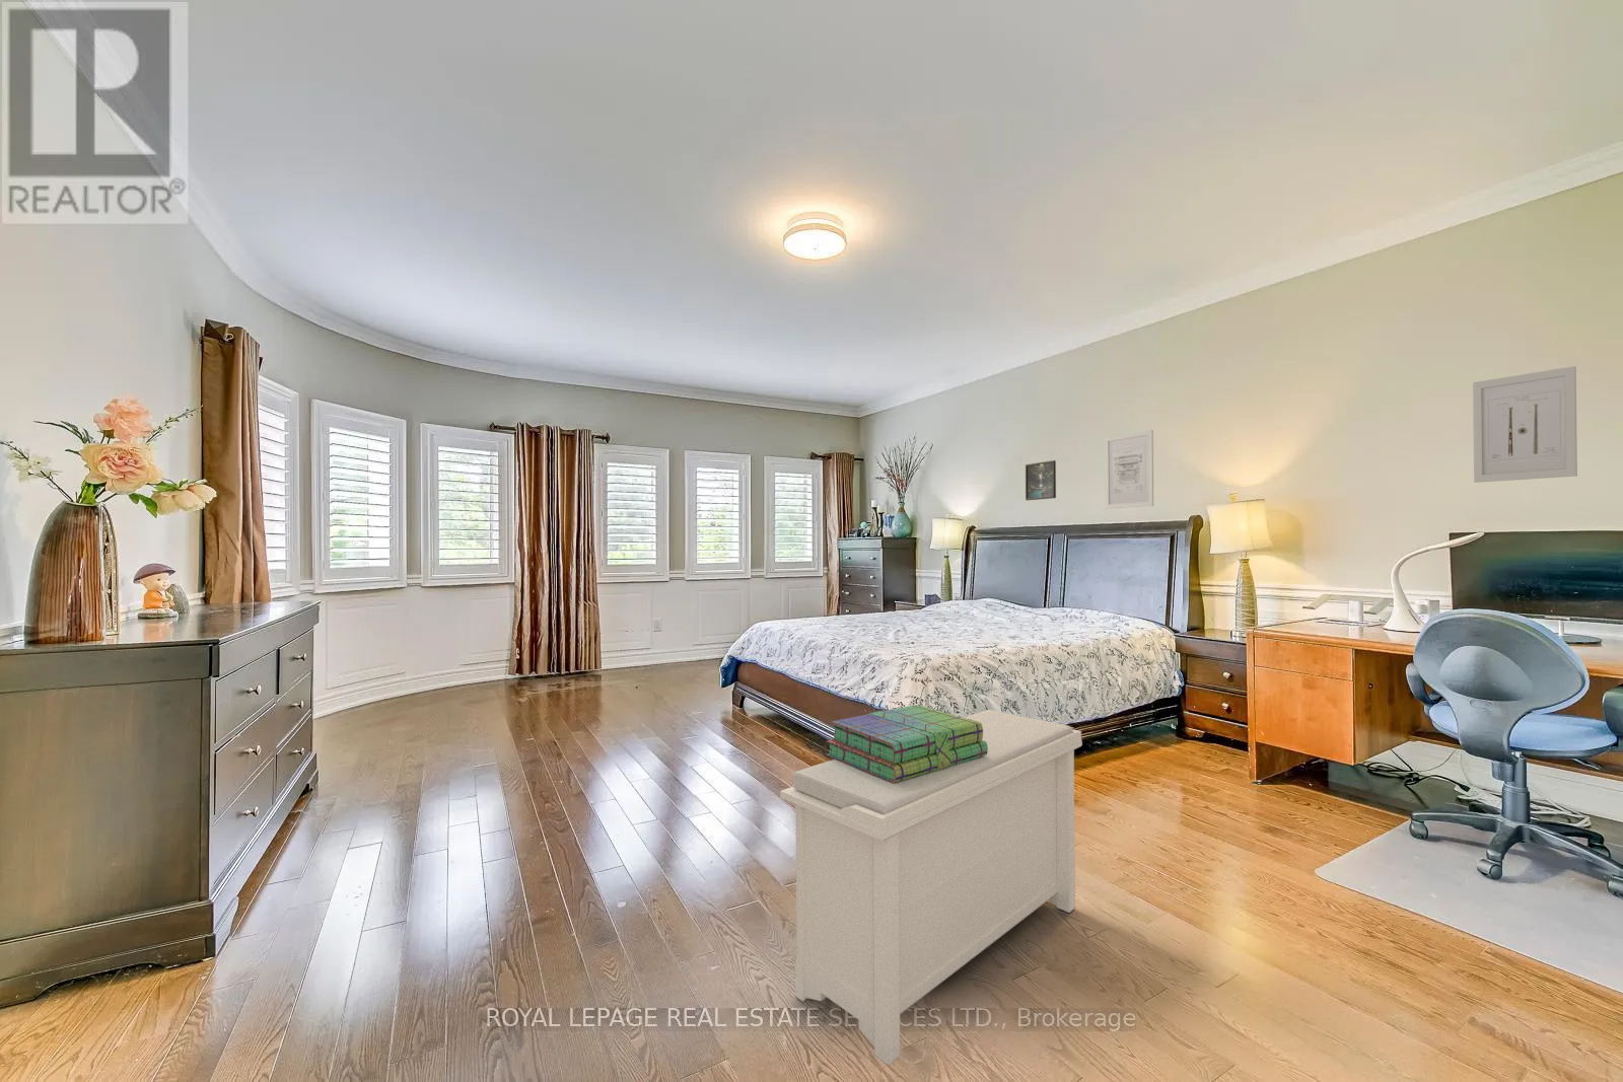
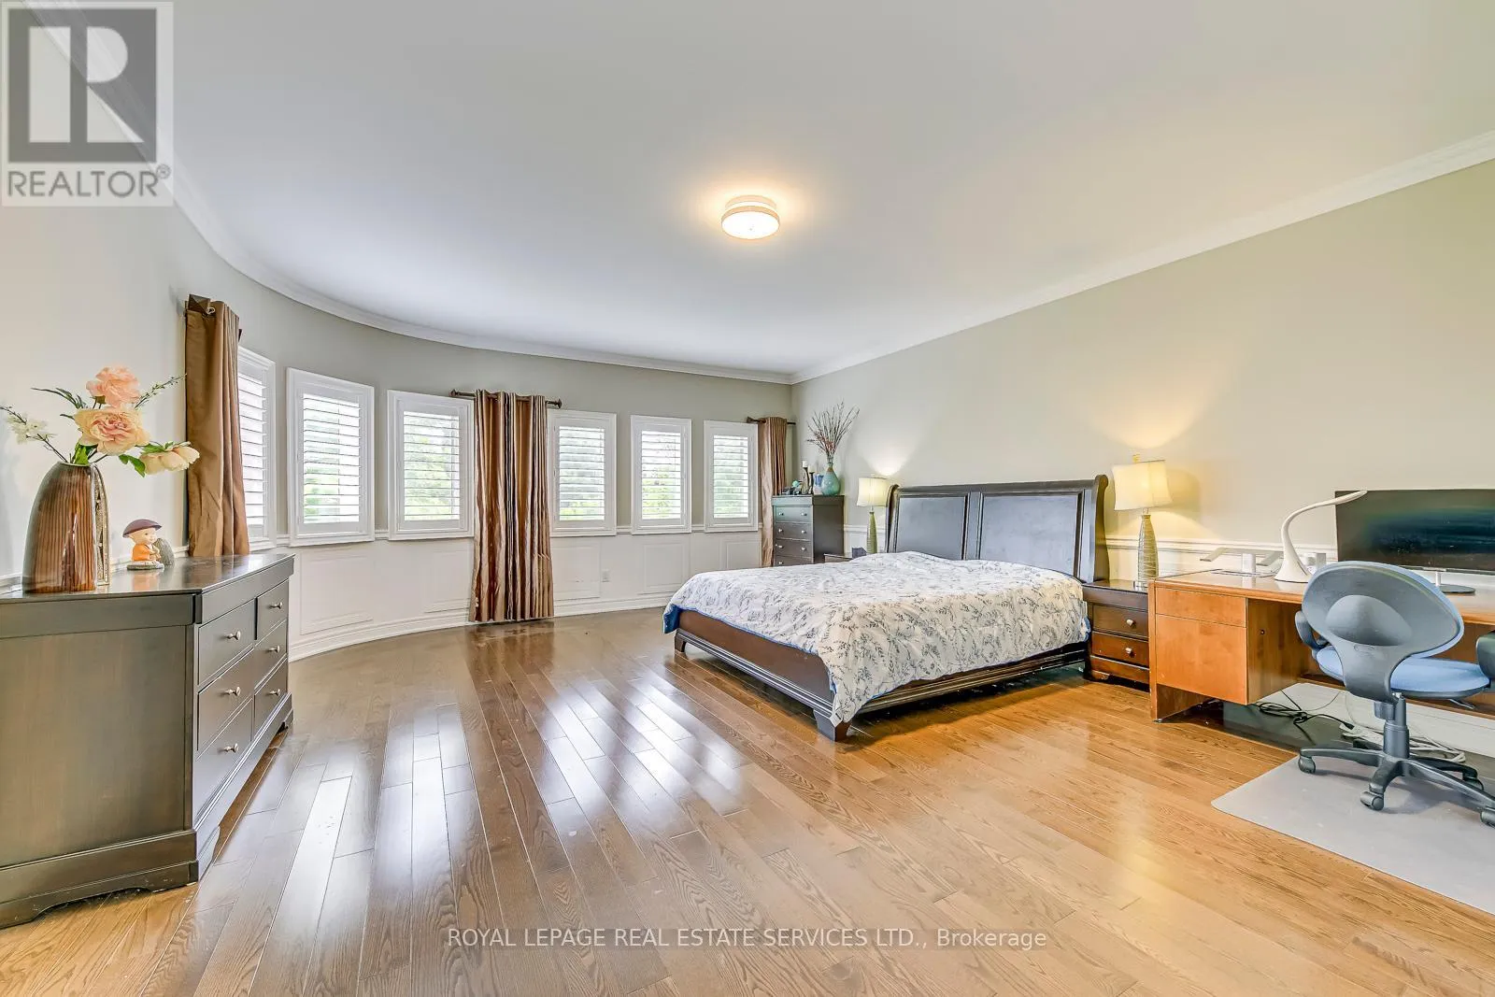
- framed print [1024,459,1057,501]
- wall art [1104,429,1154,510]
- wall art [1472,365,1578,484]
- bench [779,709,1083,1066]
- stack of books [826,704,988,783]
